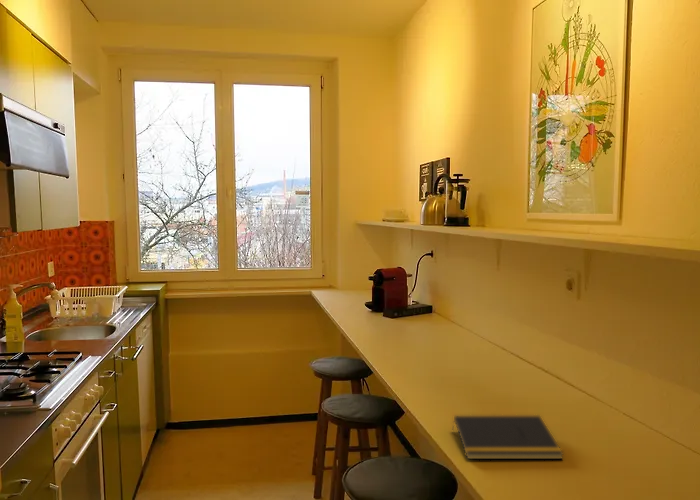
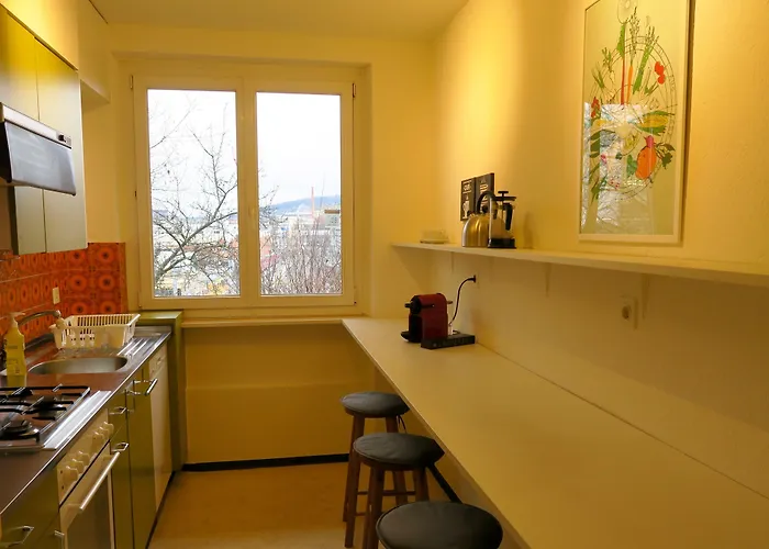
- notepad [451,415,565,460]
